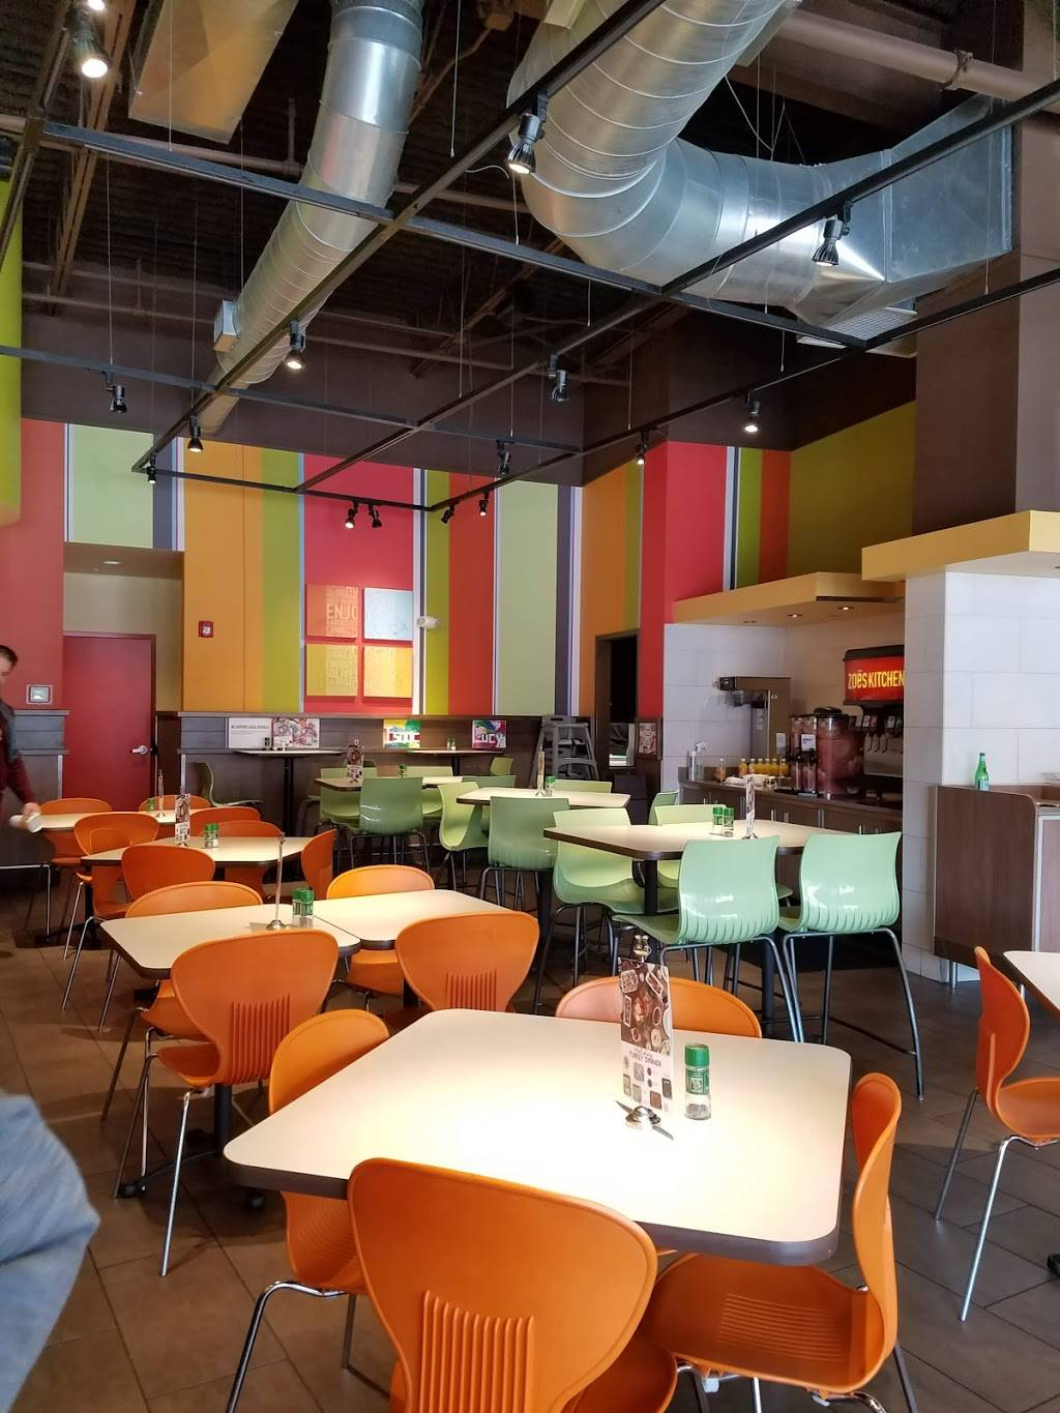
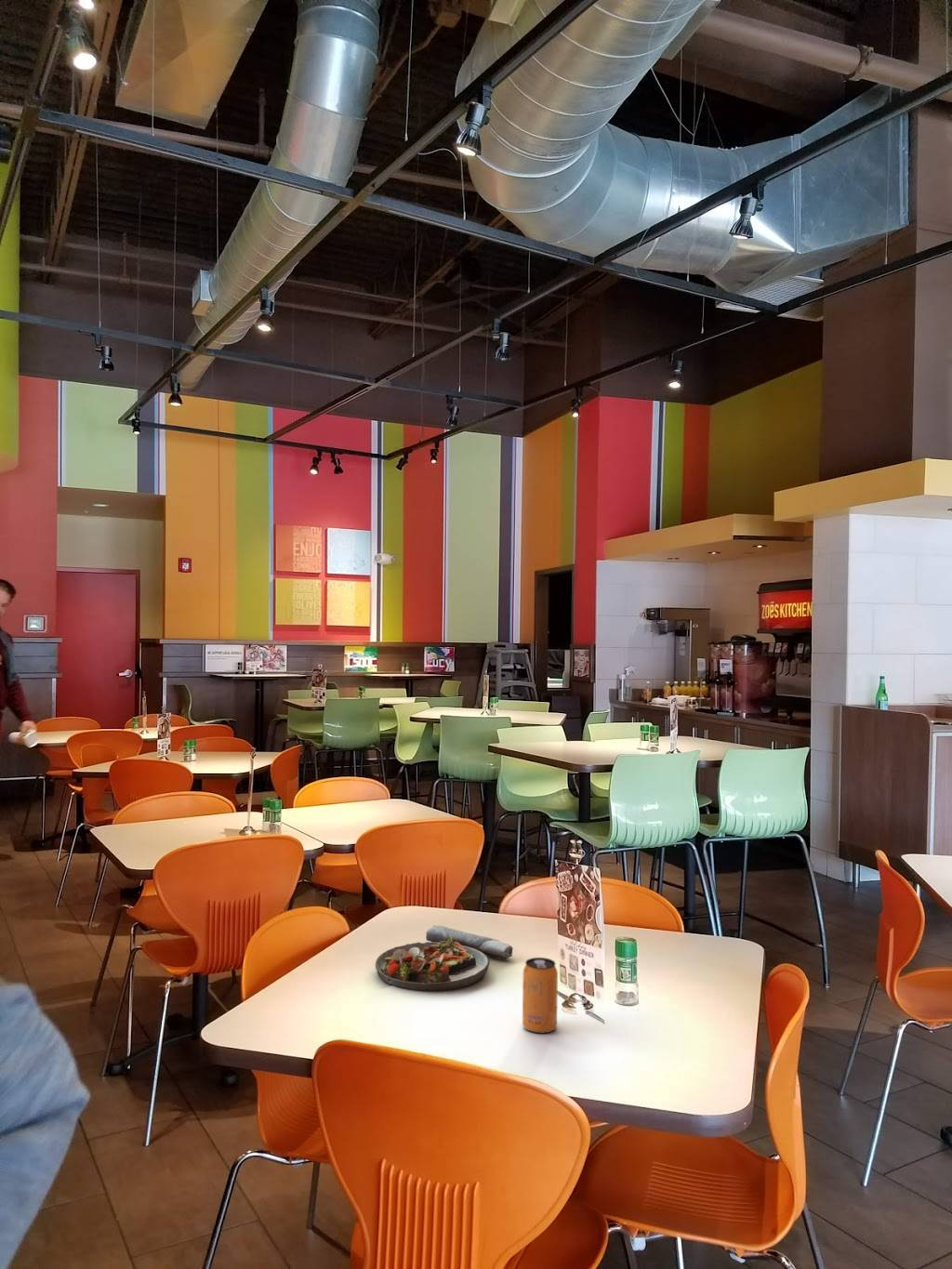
+ food plate [375,925,513,993]
+ beverage can [522,957,559,1035]
